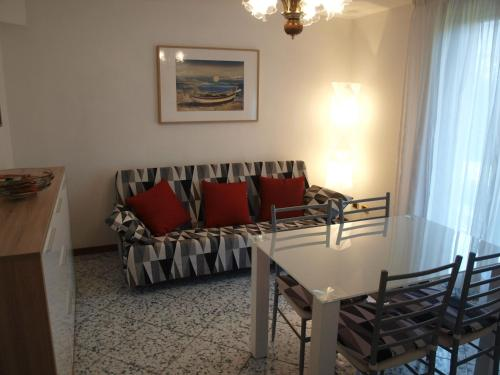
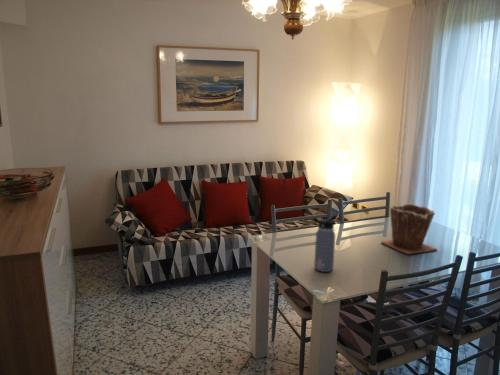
+ water bottle [313,213,339,273]
+ plant pot [380,203,438,255]
